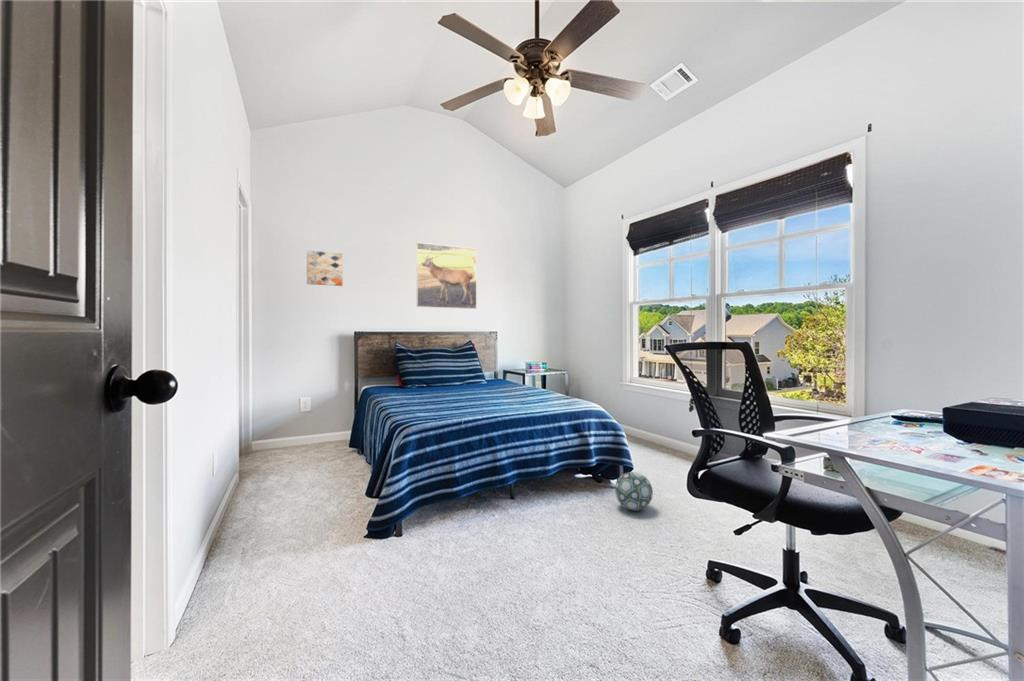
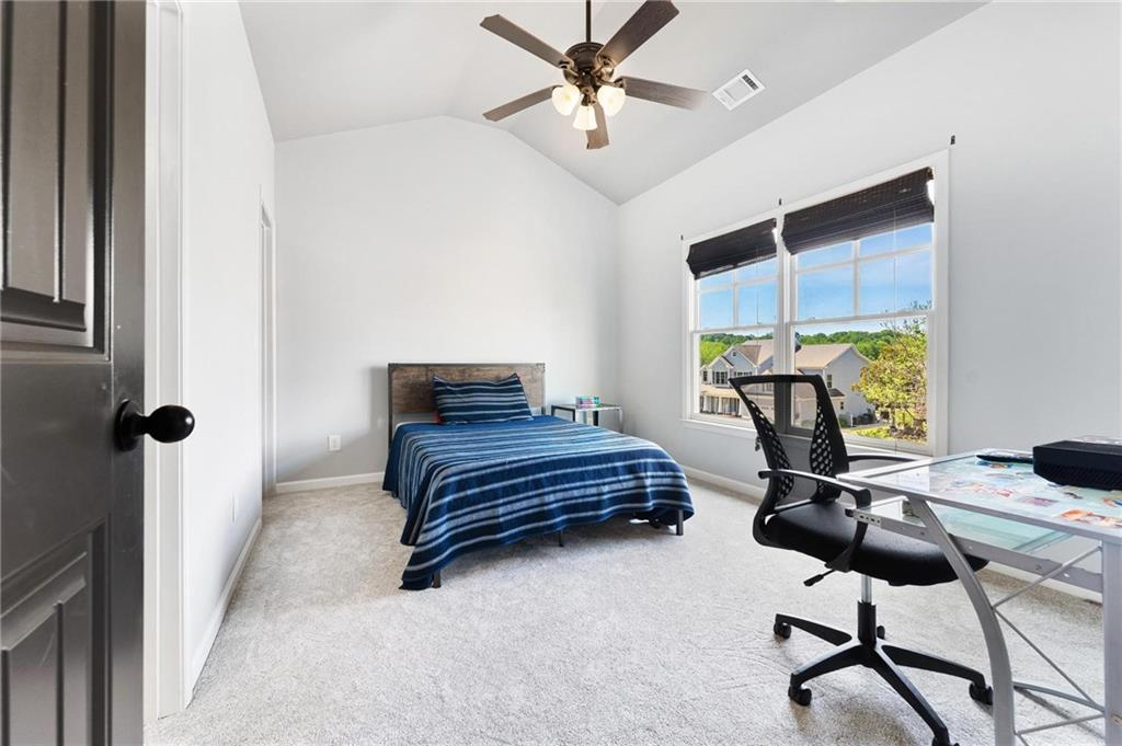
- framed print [415,241,478,310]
- wall art [306,250,343,287]
- ball [614,471,654,512]
